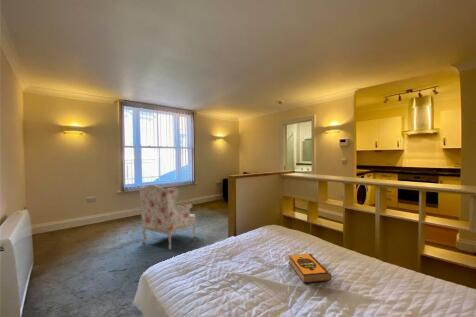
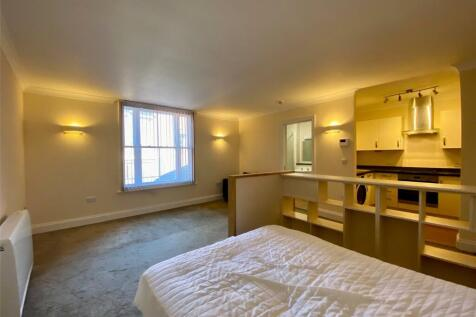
- hardback book [288,252,333,284]
- armchair [138,184,198,251]
